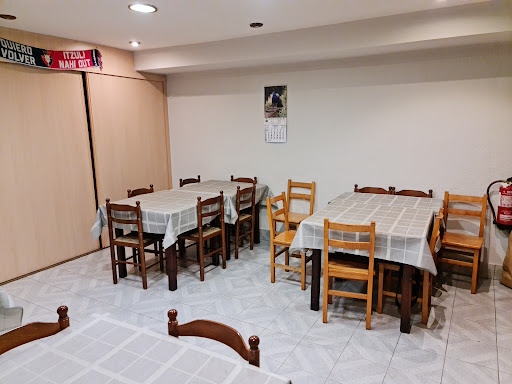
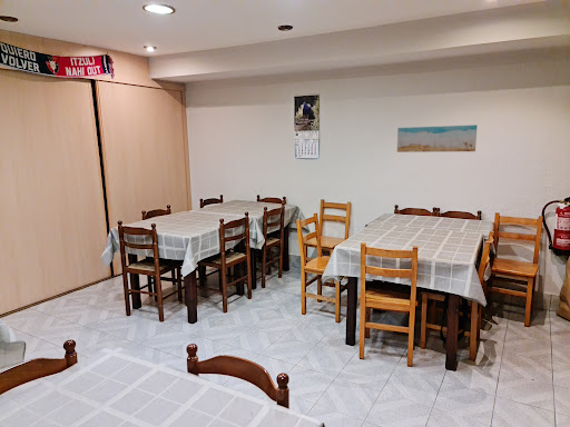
+ wall art [396,123,478,153]
